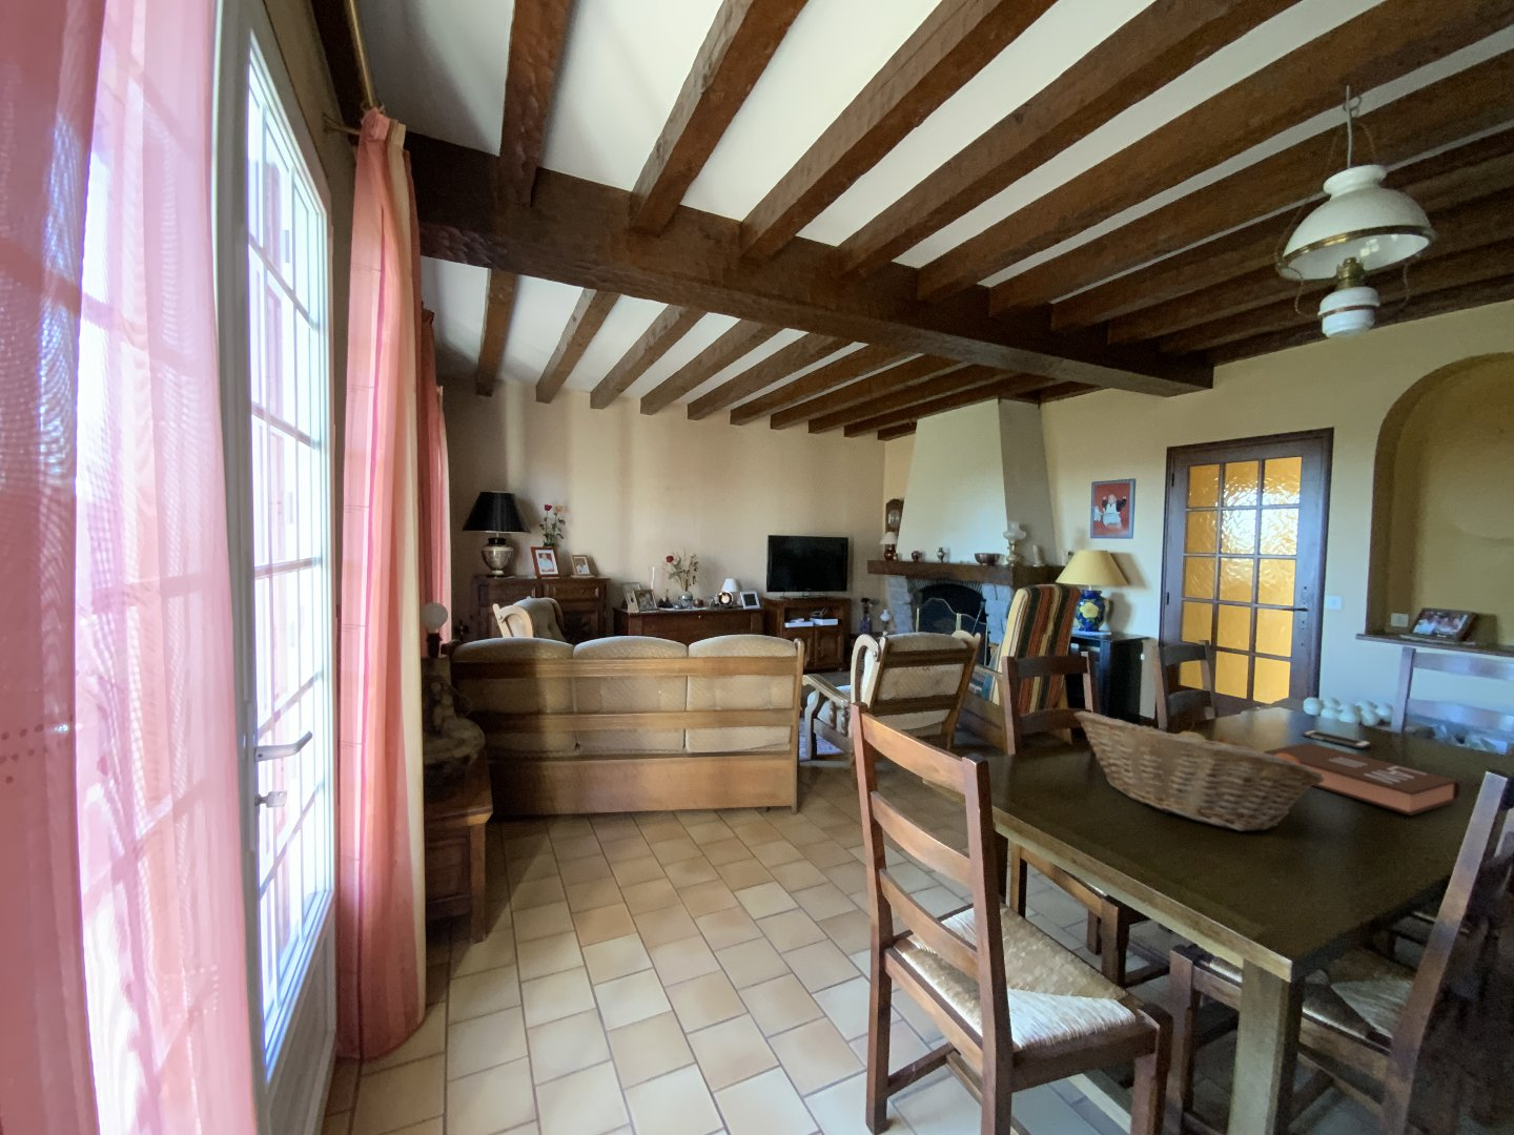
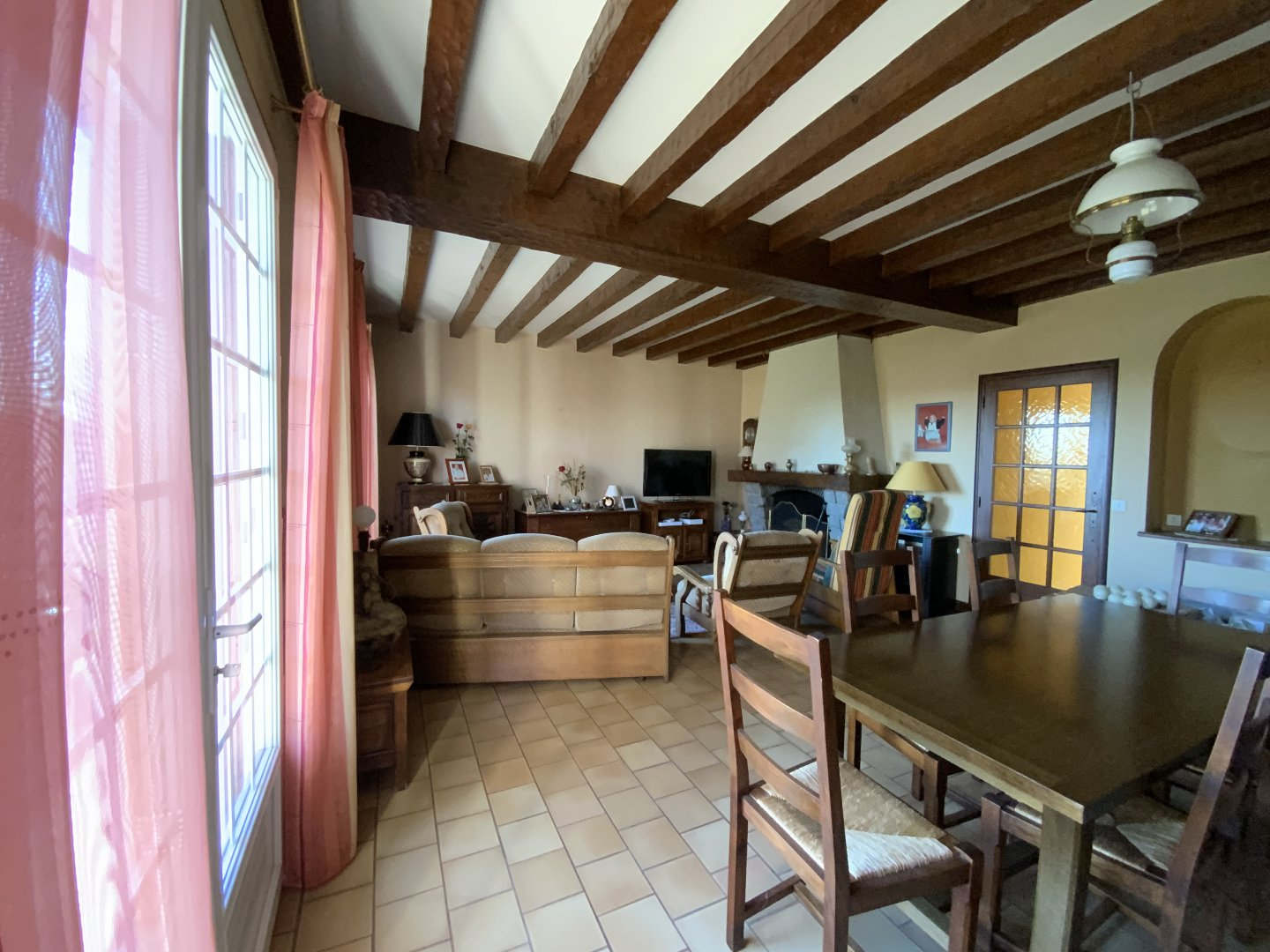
- cell phone [1302,730,1372,749]
- book [1262,742,1462,817]
- fruit basket [1073,711,1324,832]
